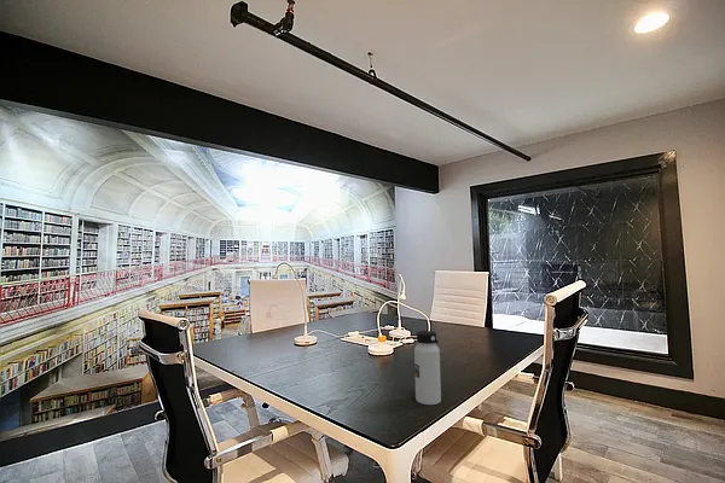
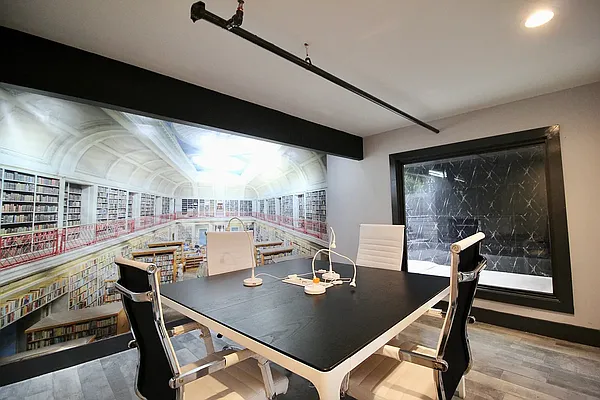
- water bottle [413,330,442,406]
